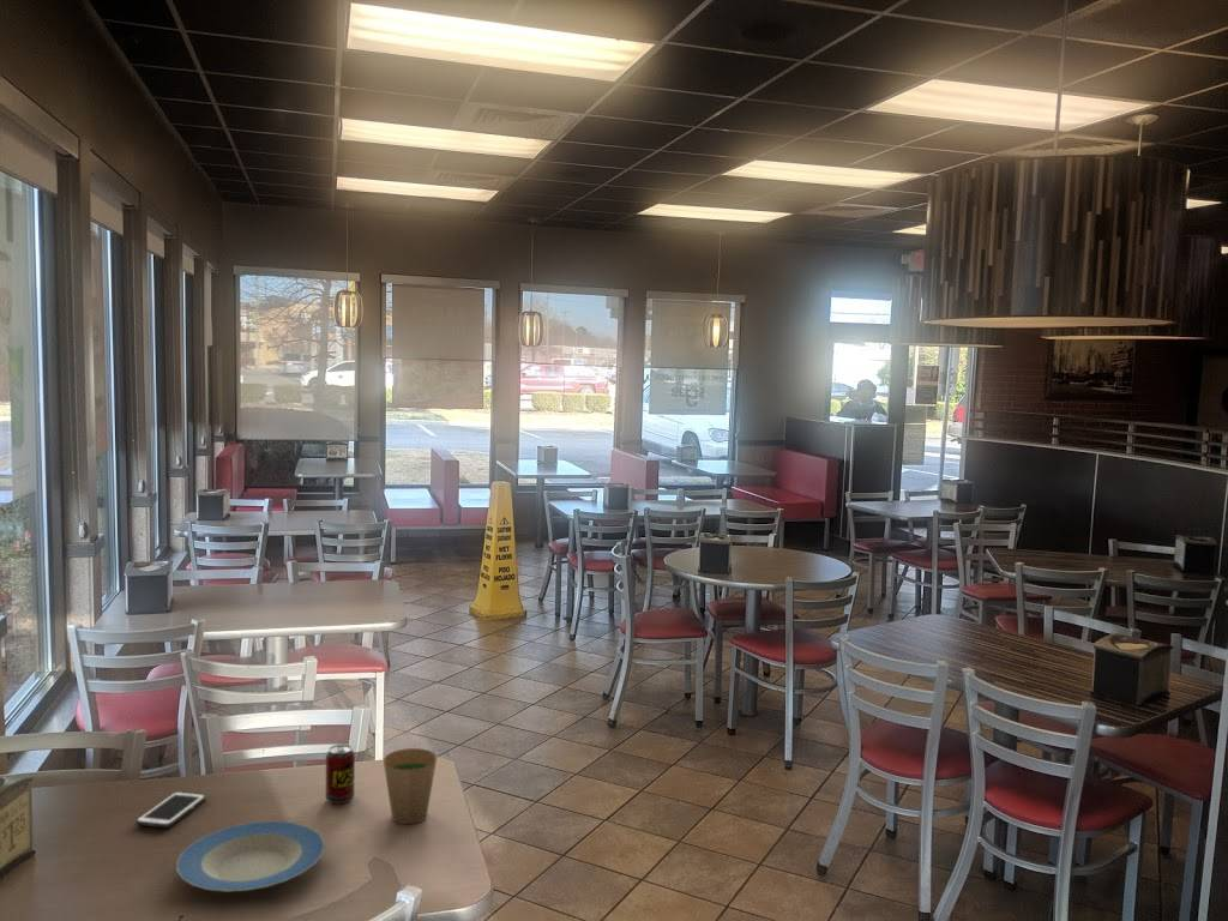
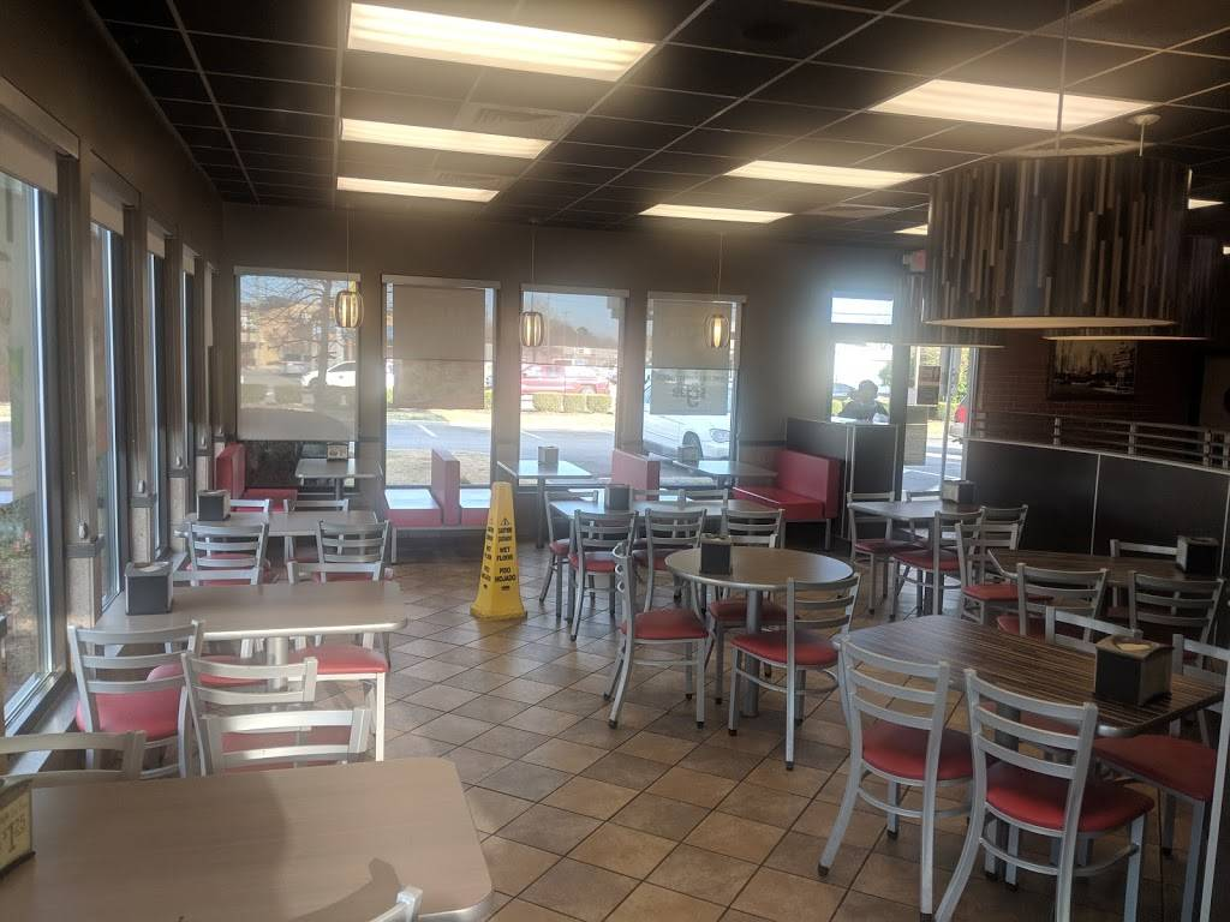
- paper cup [383,747,438,825]
- plate [175,820,326,893]
- cell phone [134,790,207,829]
- beverage can [325,744,356,805]
